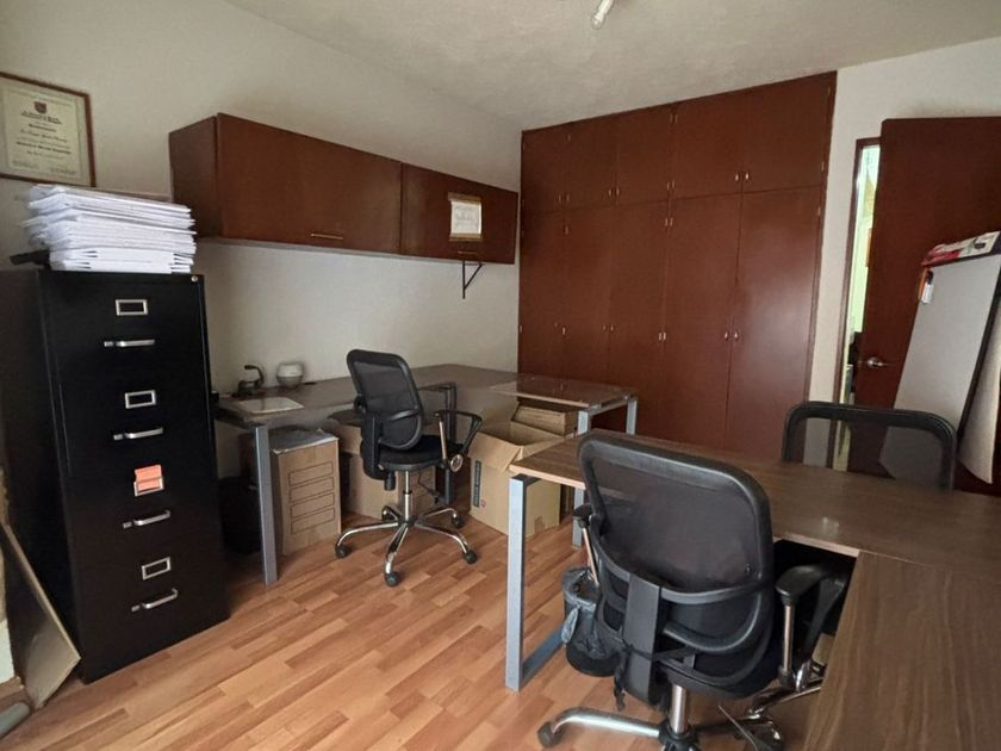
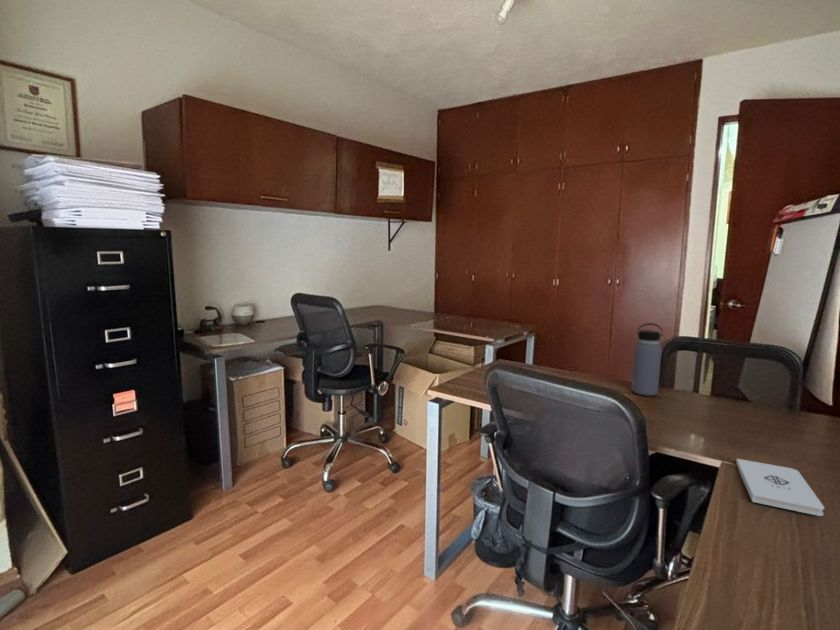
+ water bottle [631,322,664,397]
+ notepad [735,458,825,517]
